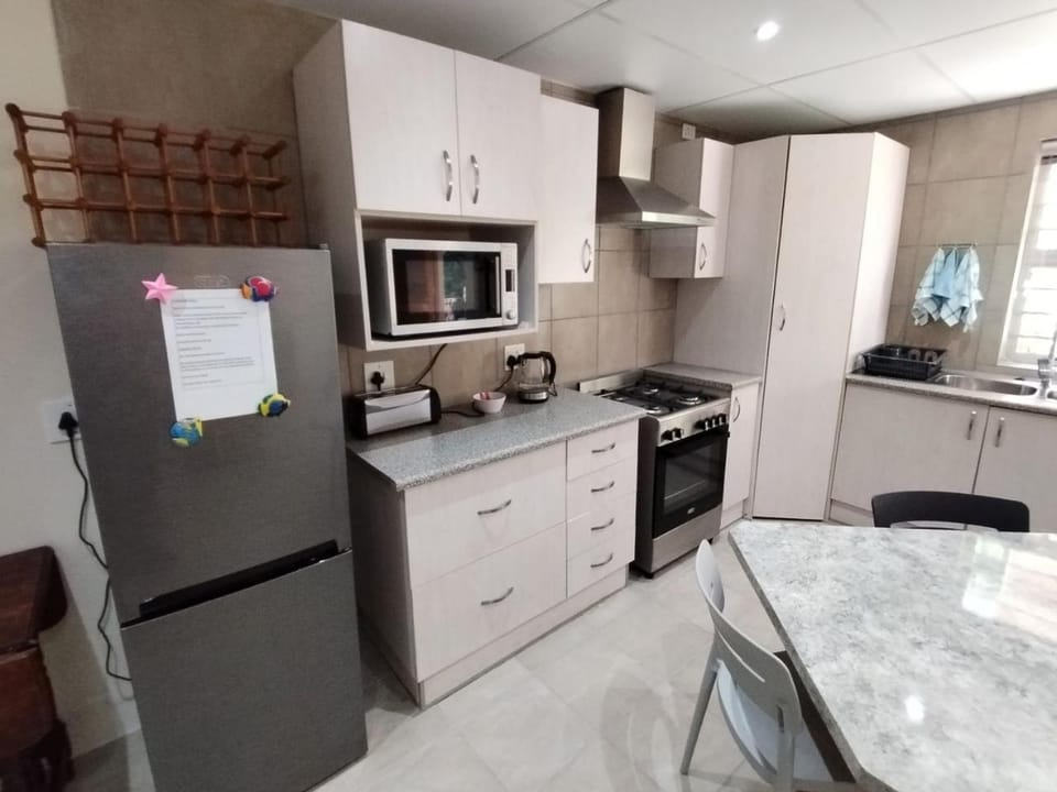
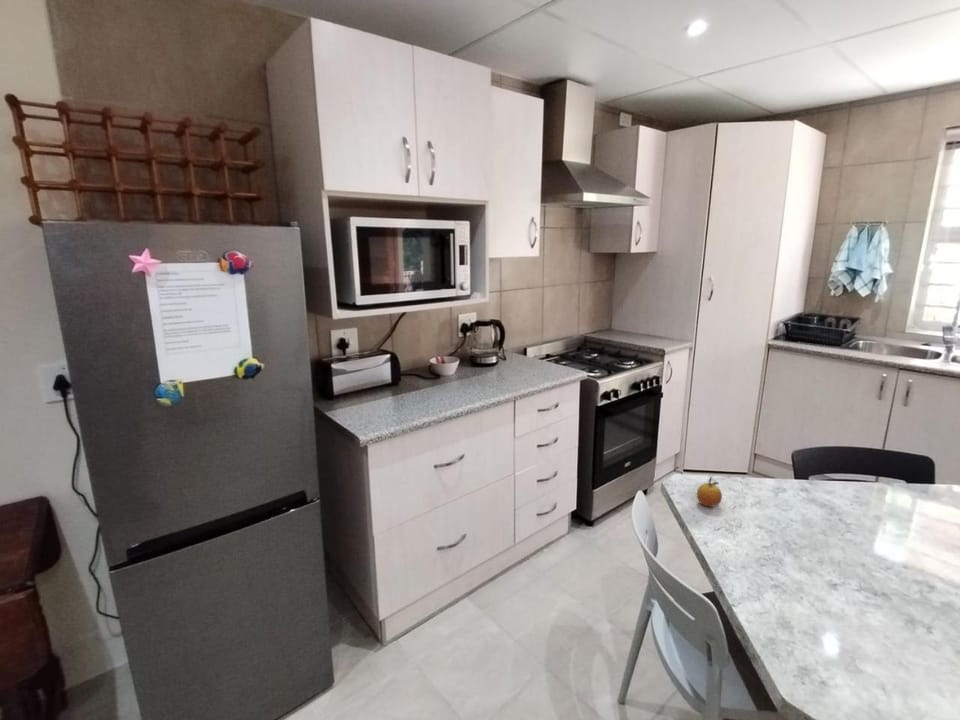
+ fruit [696,476,723,508]
